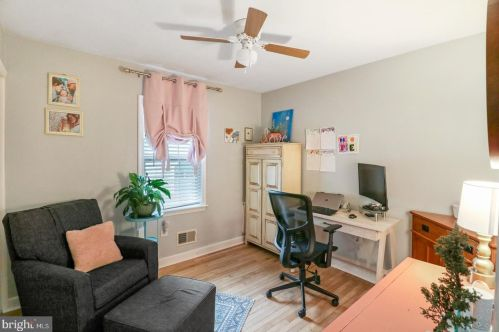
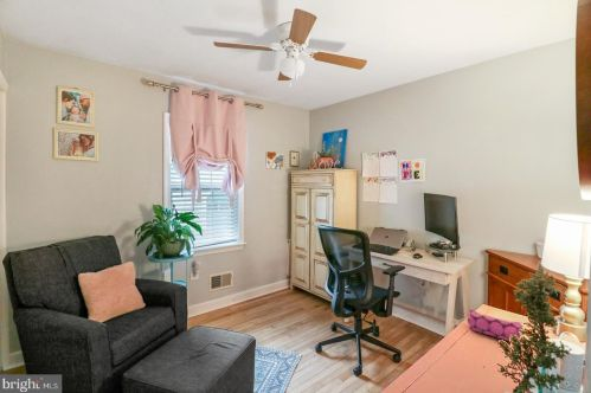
+ pencil case [465,308,523,342]
